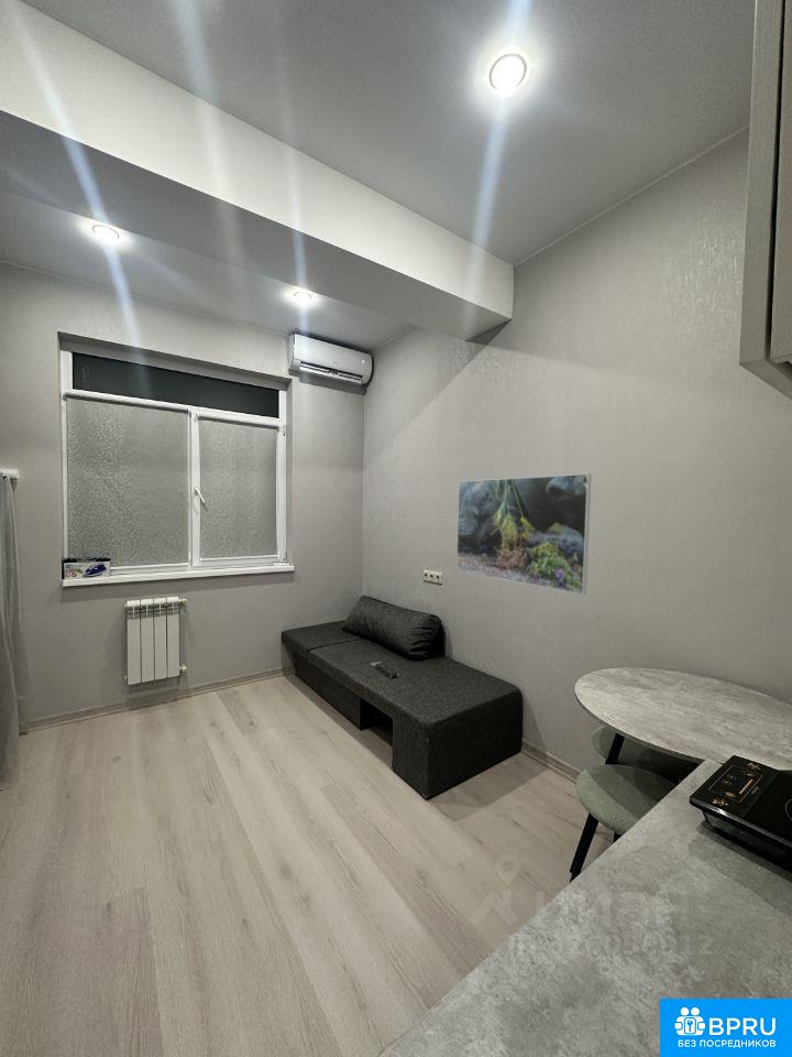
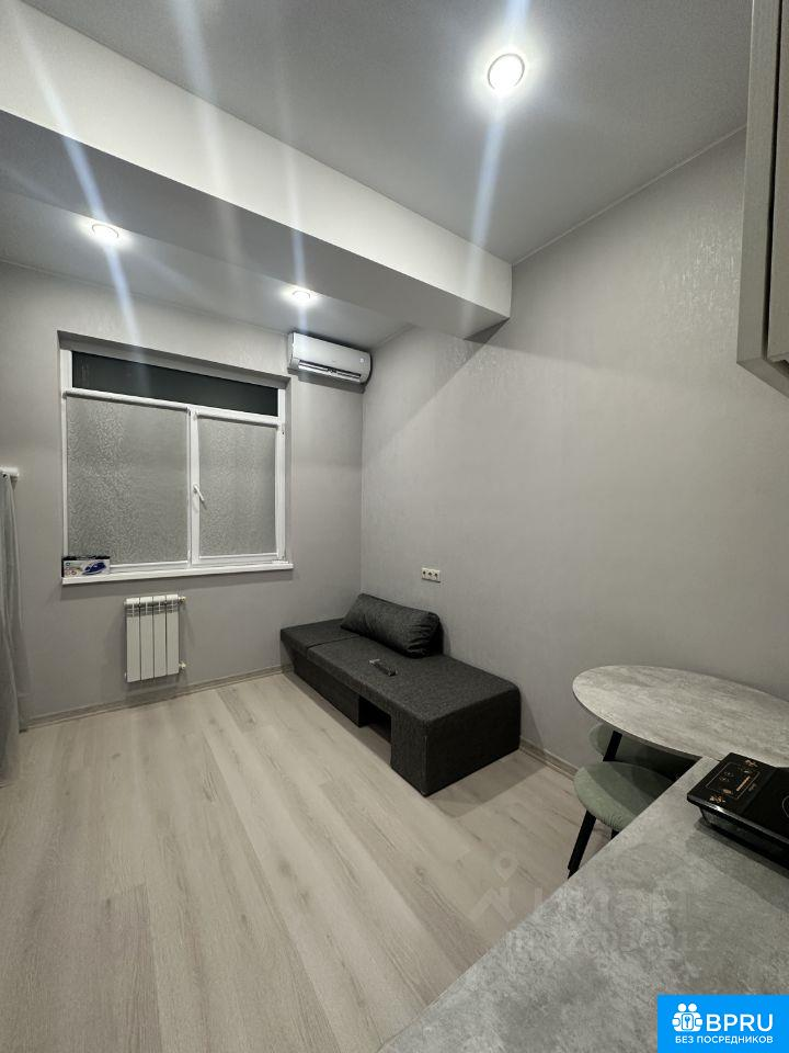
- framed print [455,472,593,596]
